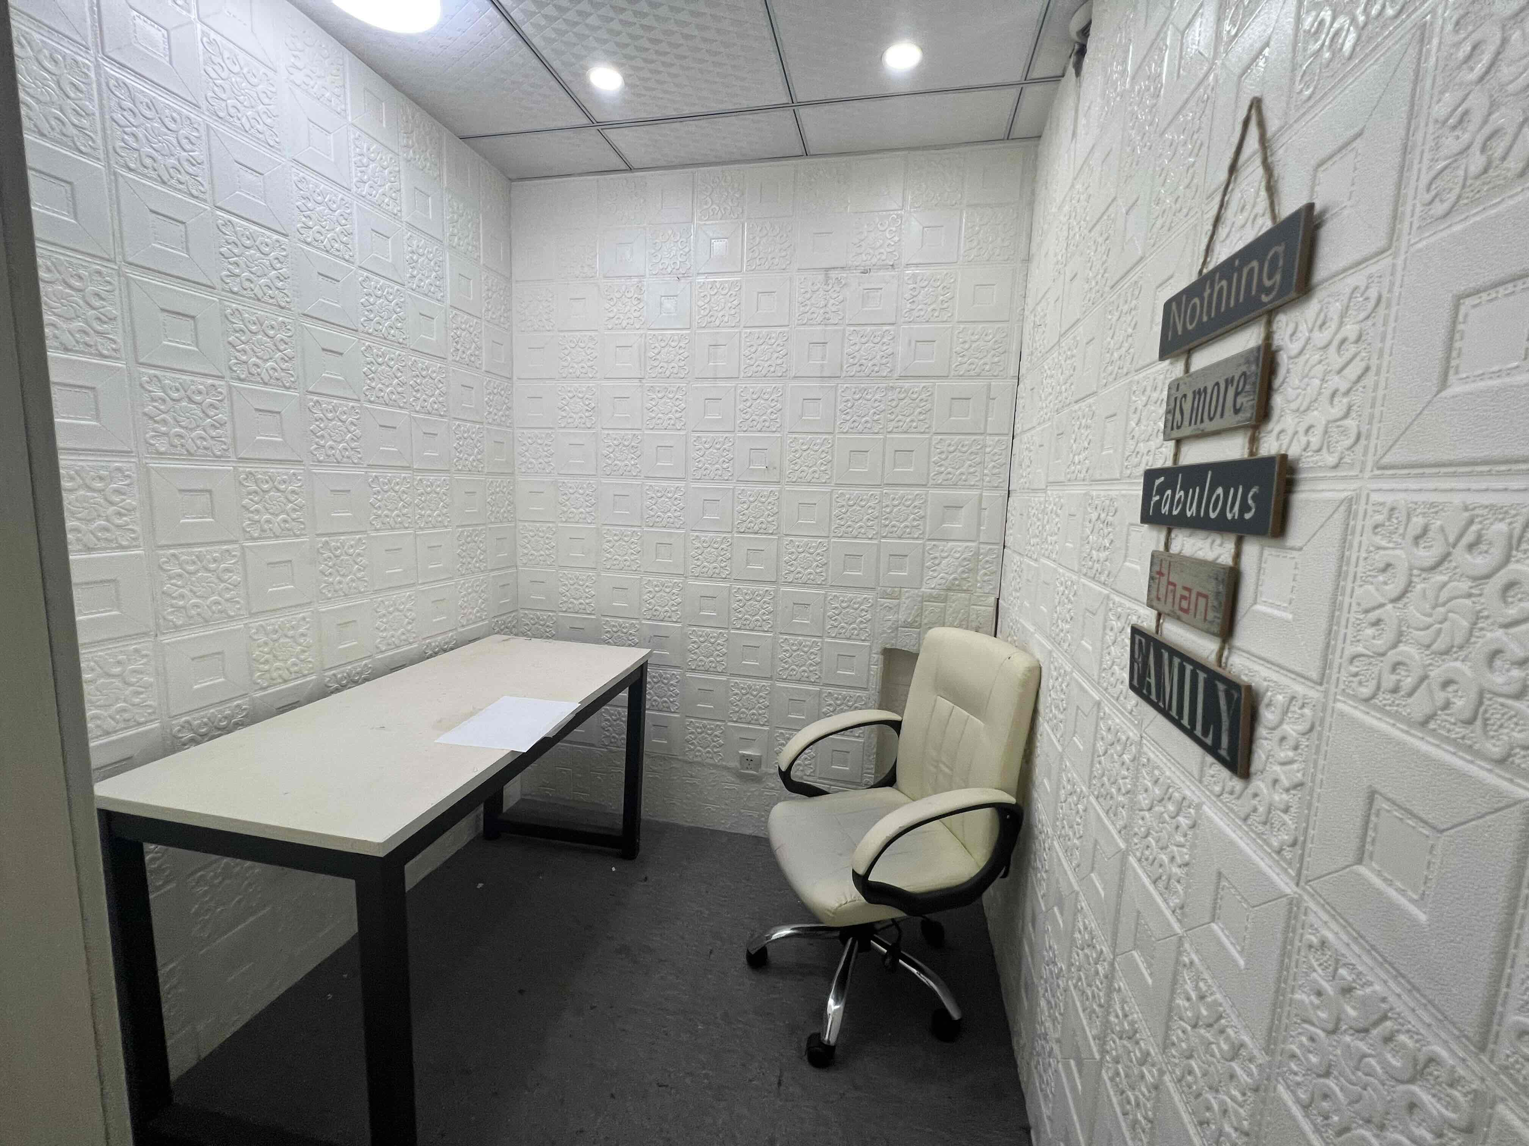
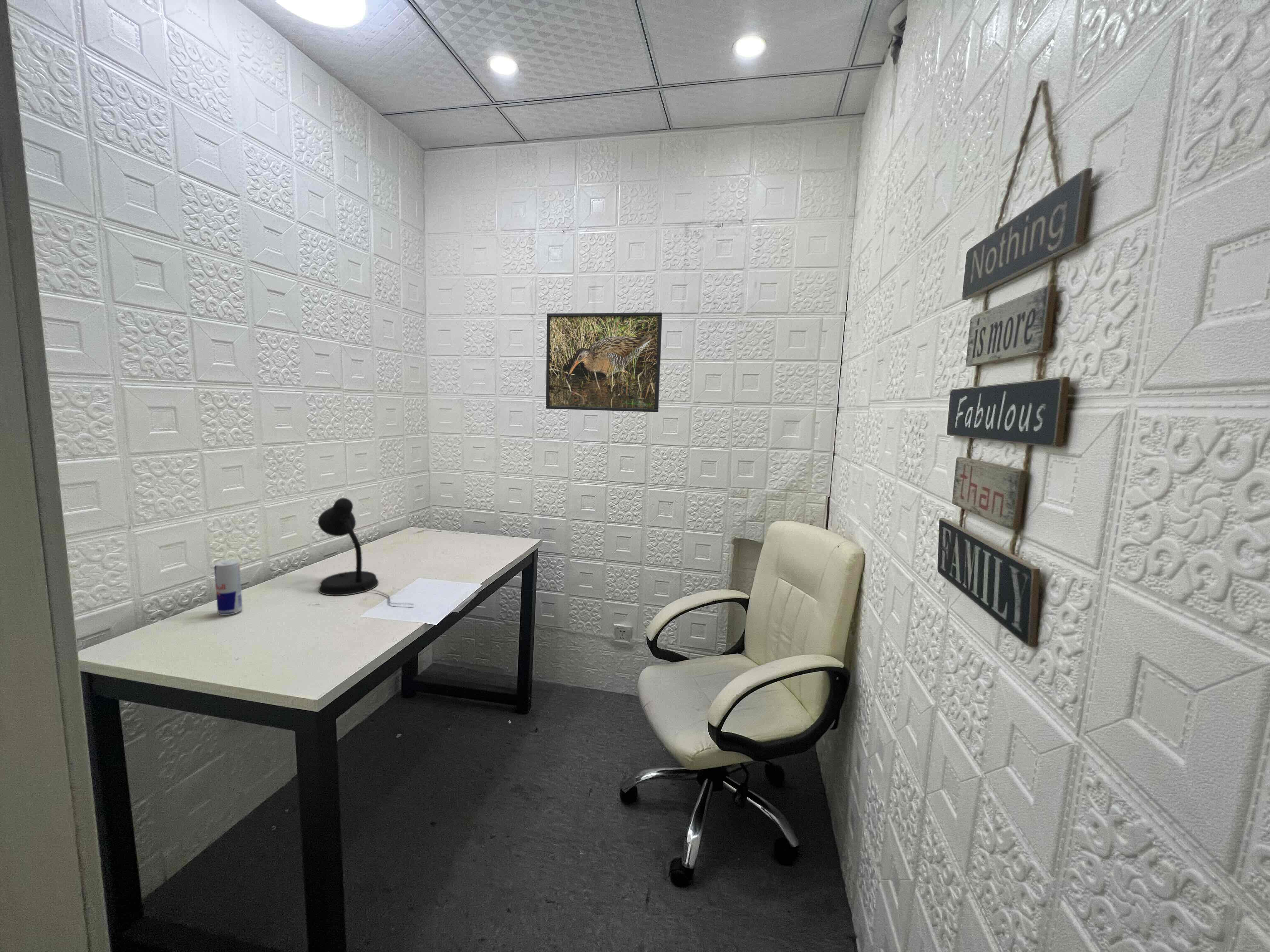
+ desk lamp [317,498,414,605]
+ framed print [546,312,662,412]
+ beverage can [214,560,243,615]
